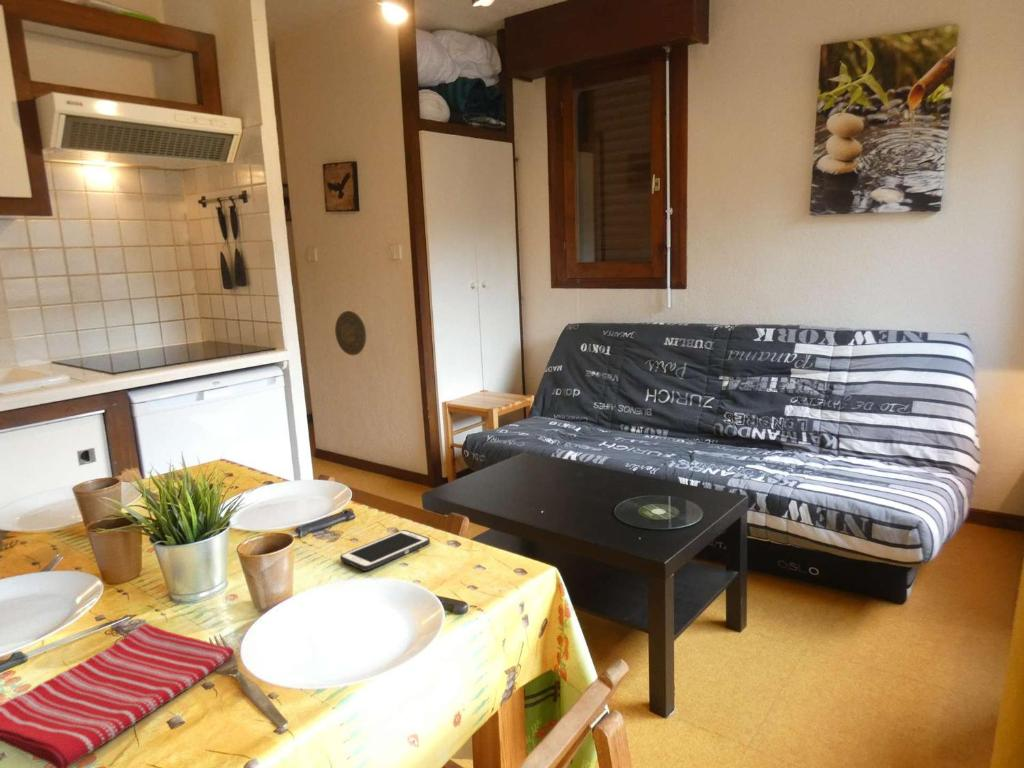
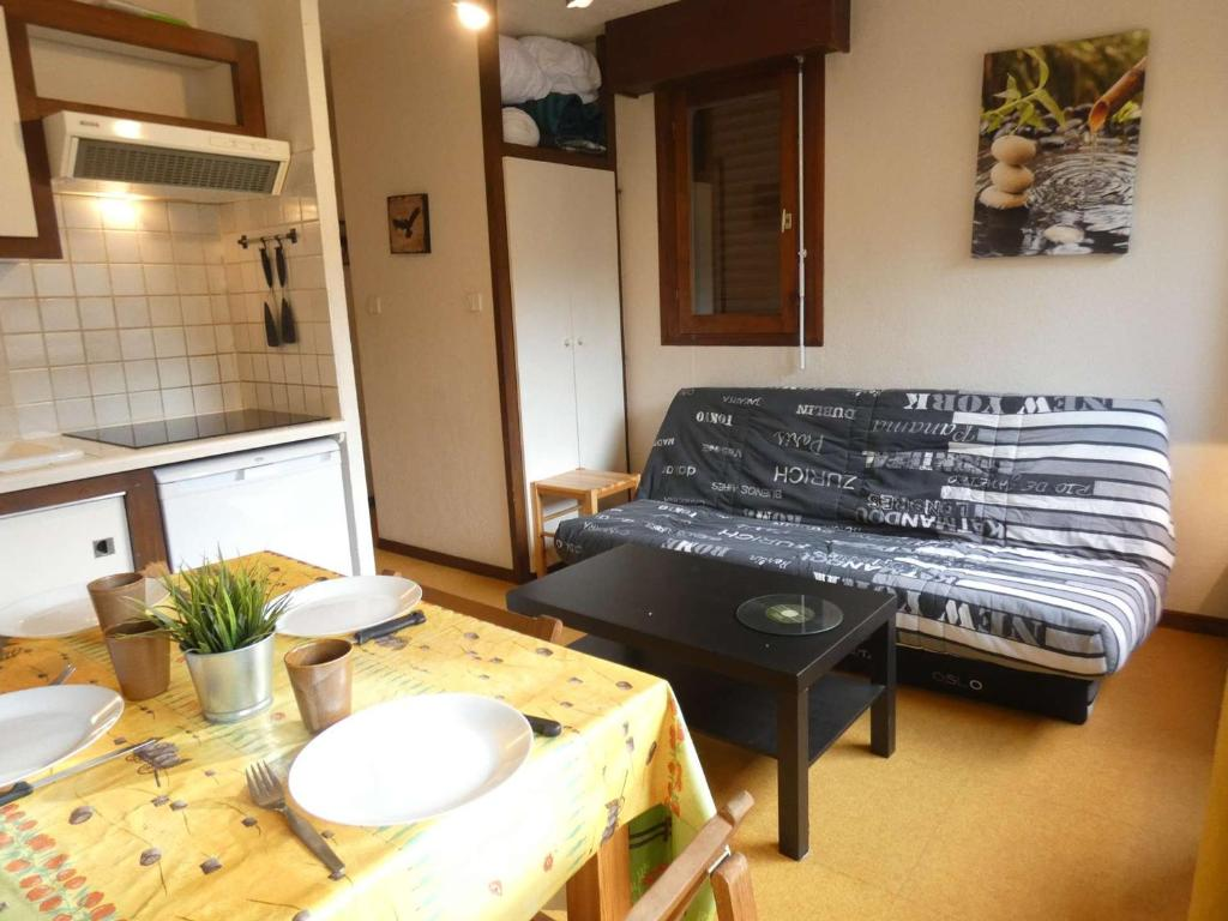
- cell phone [339,529,431,572]
- dish towel [0,623,235,768]
- decorative plate [334,310,367,356]
